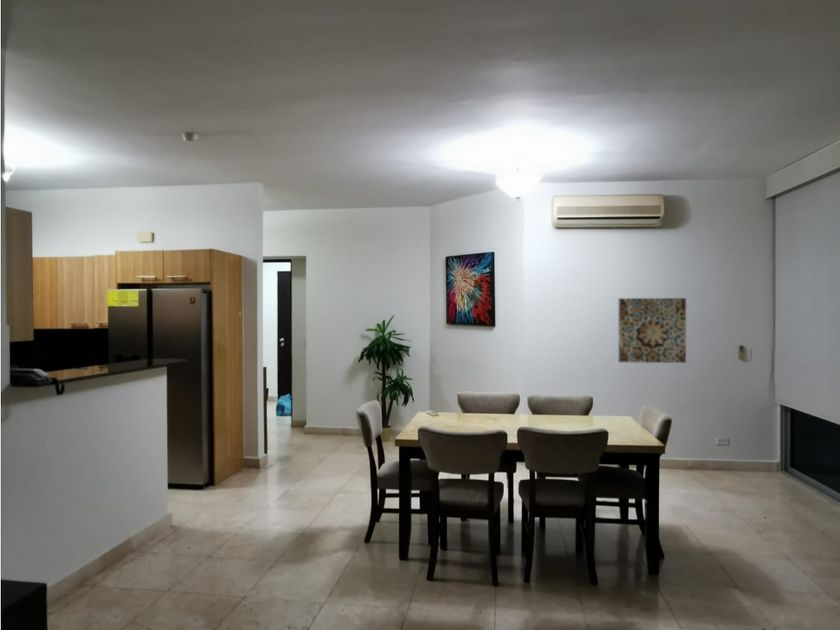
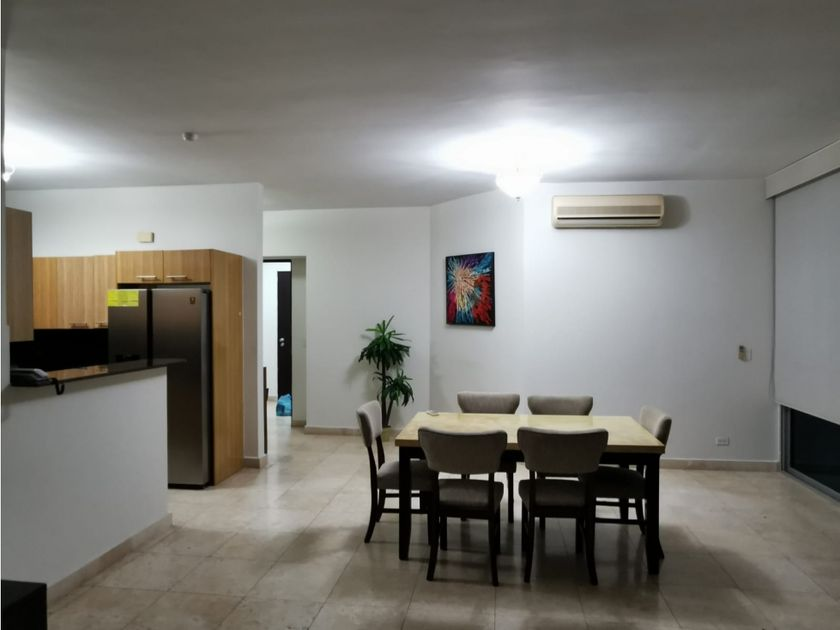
- wall art [618,297,687,364]
